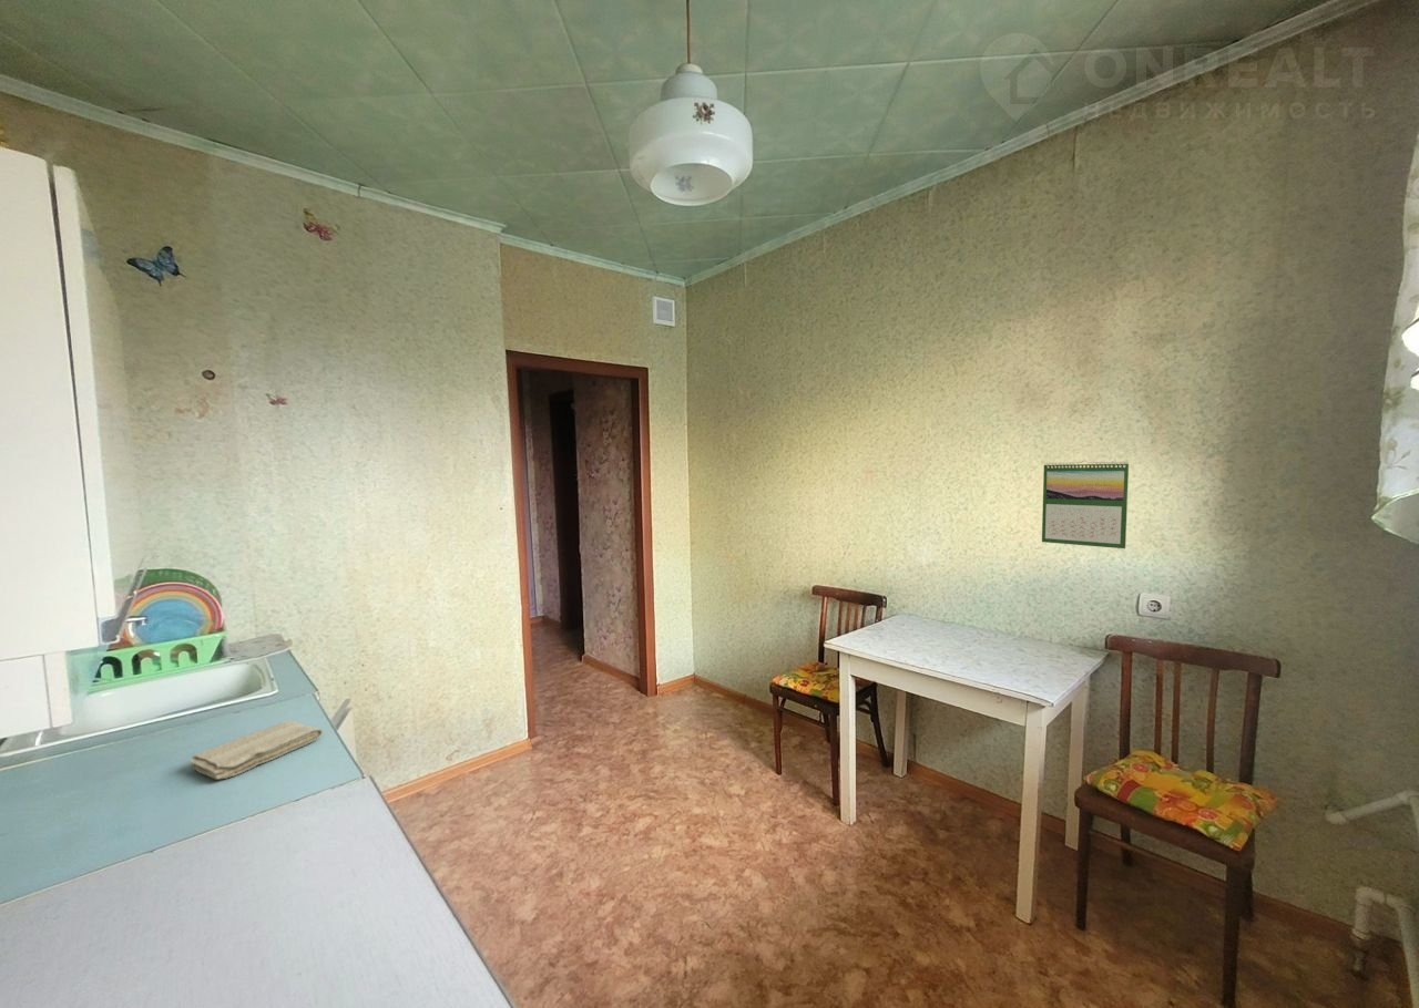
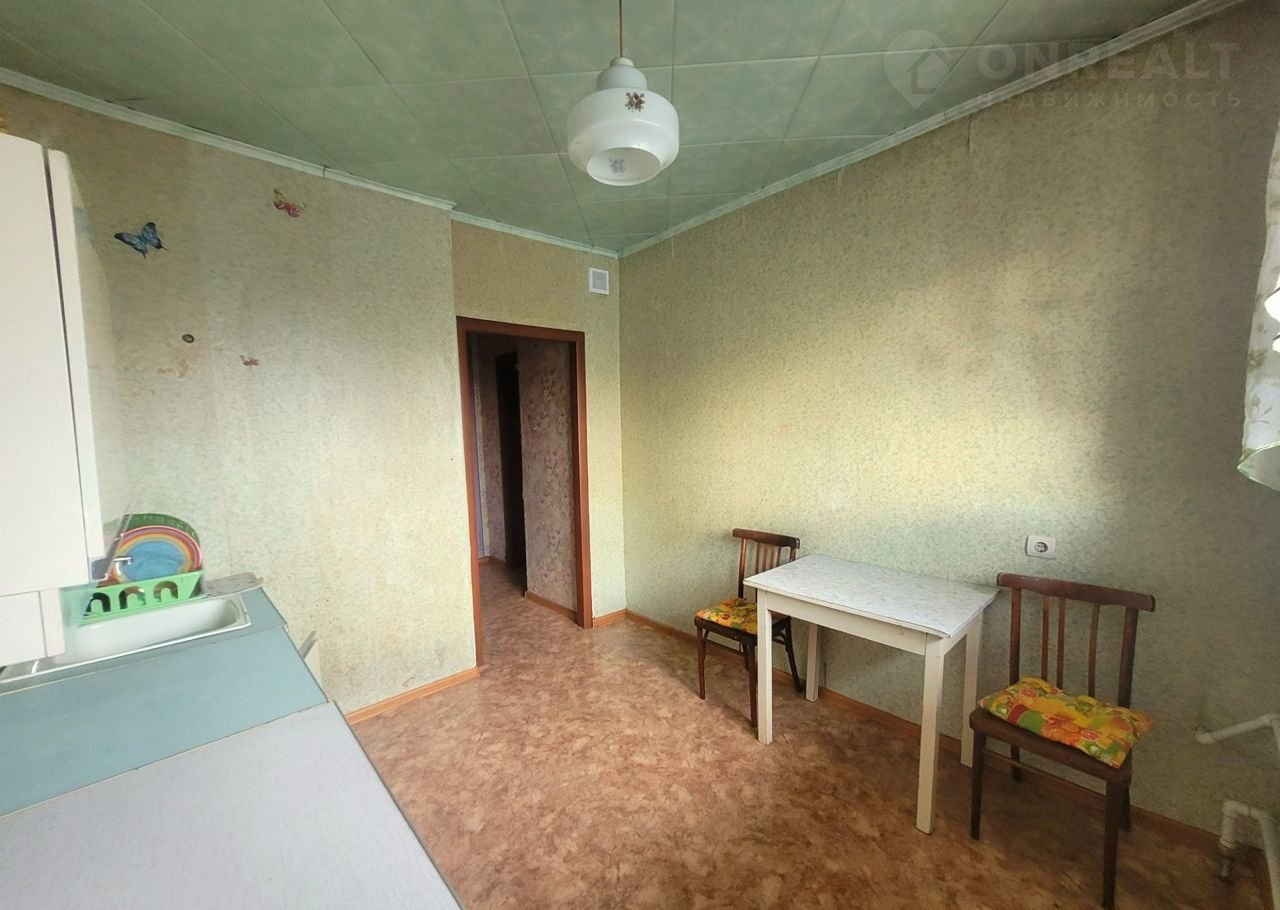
- calendar [1041,460,1130,549]
- washcloth [188,719,324,781]
